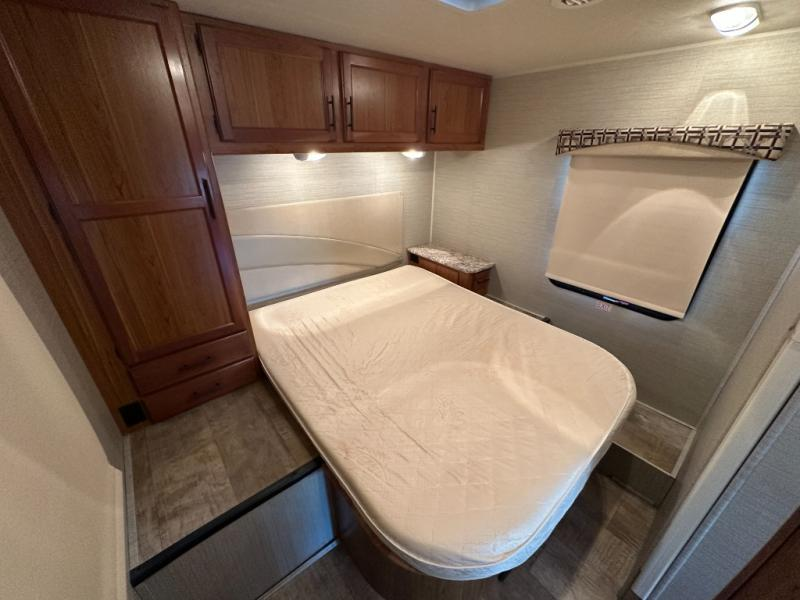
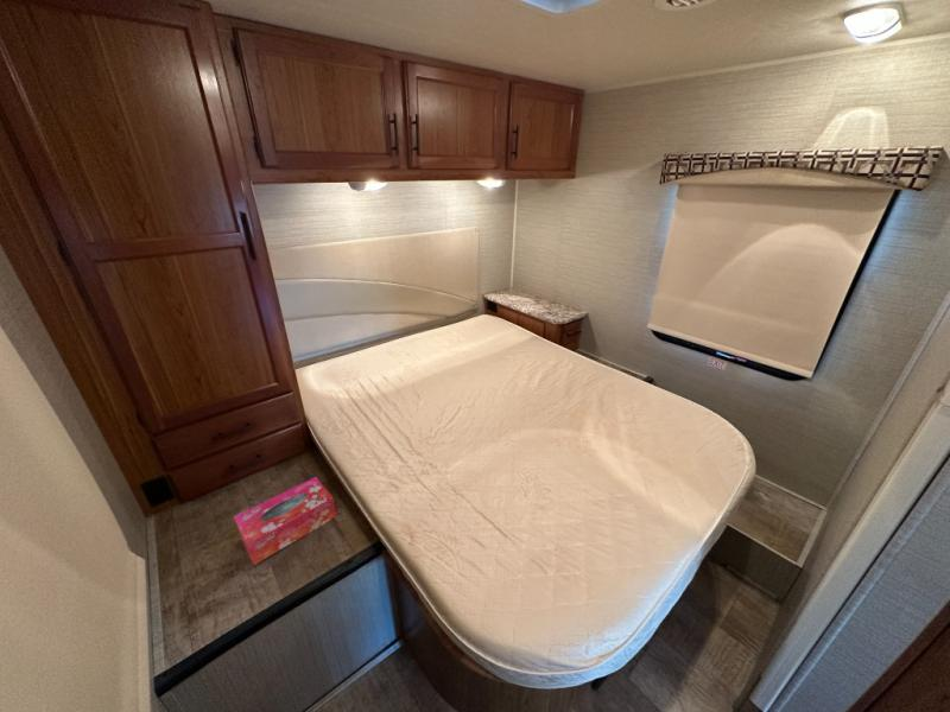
+ tissue box [233,476,337,566]
